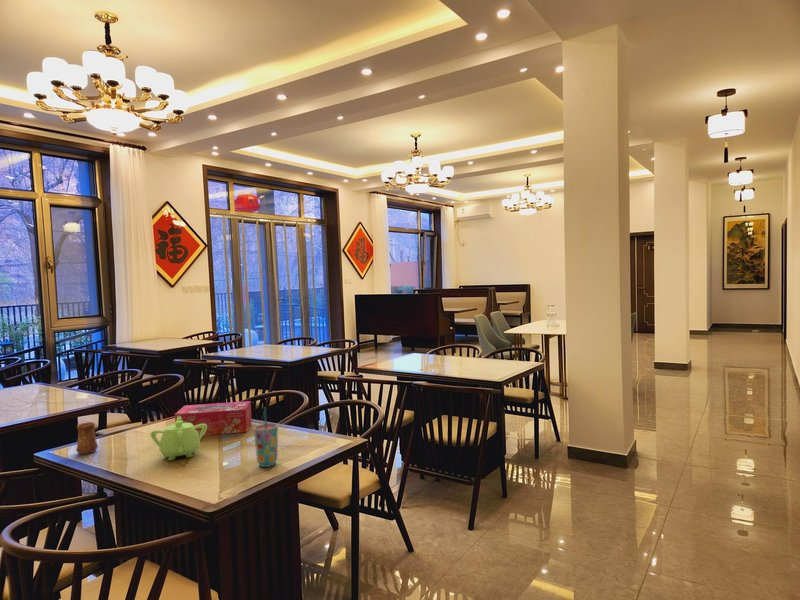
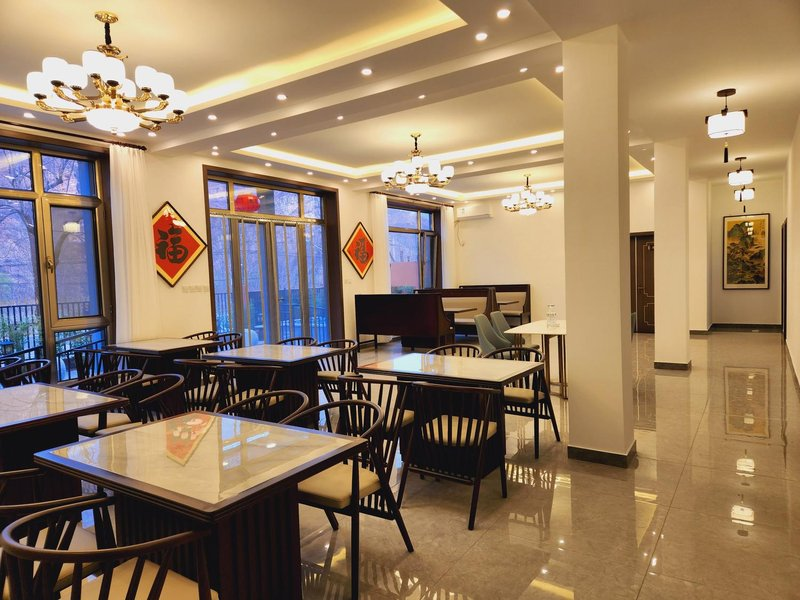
- cup [253,407,279,468]
- tissue box [174,400,253,436]
- teapot [149,416,207,462]
- cup [75,421,99,455]
